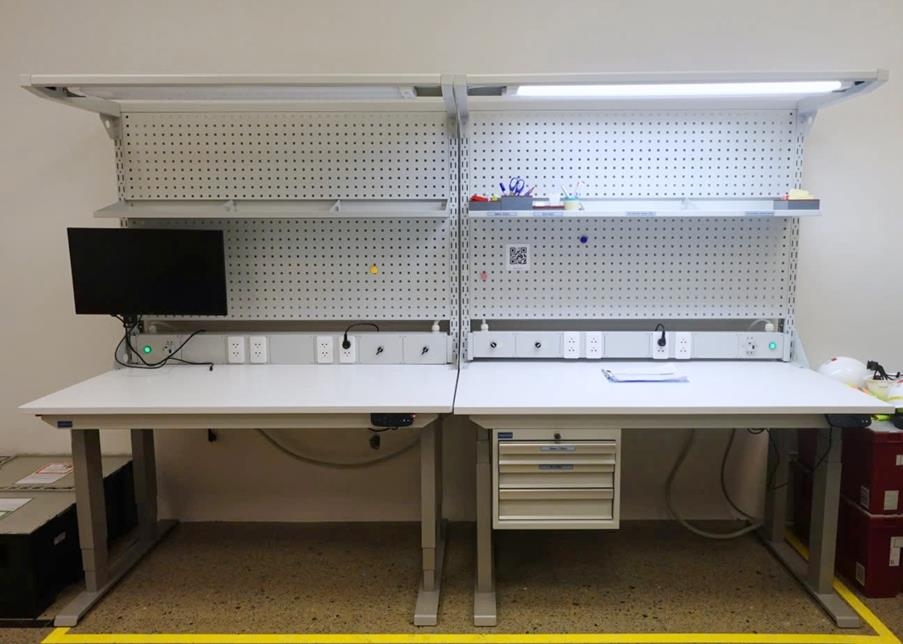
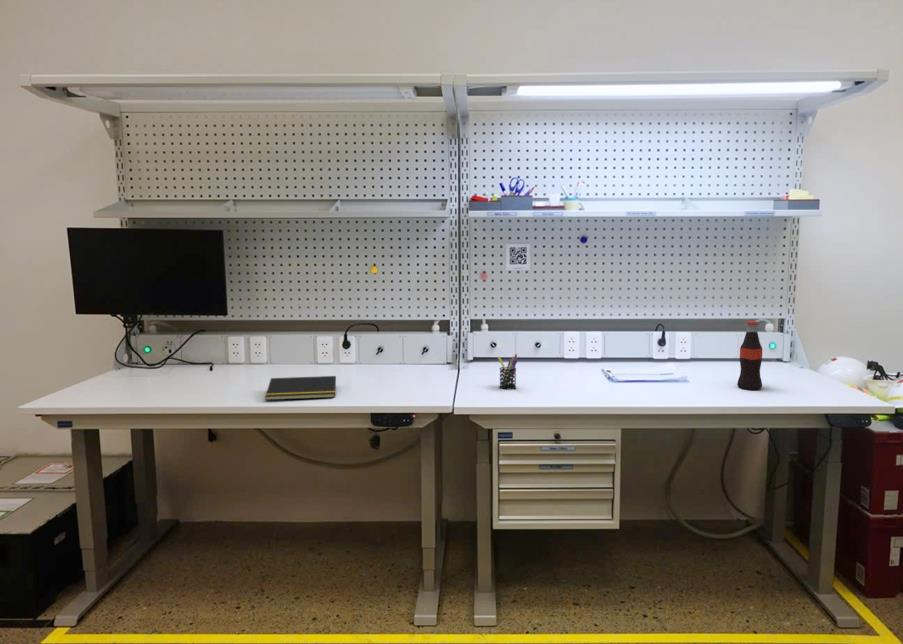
+ notepad [264,375,337,401]
+ bottle [736,320,763,390]
+ pen holder [497,353,518,390]
